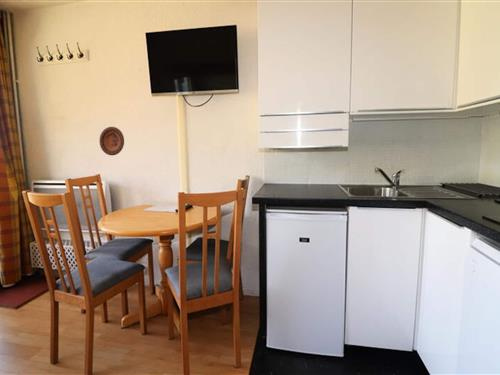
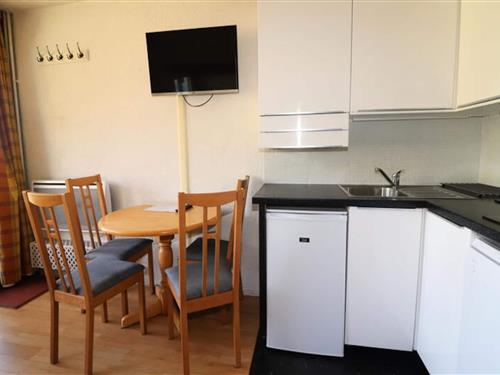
- decorative plate [99,126,125,156]
